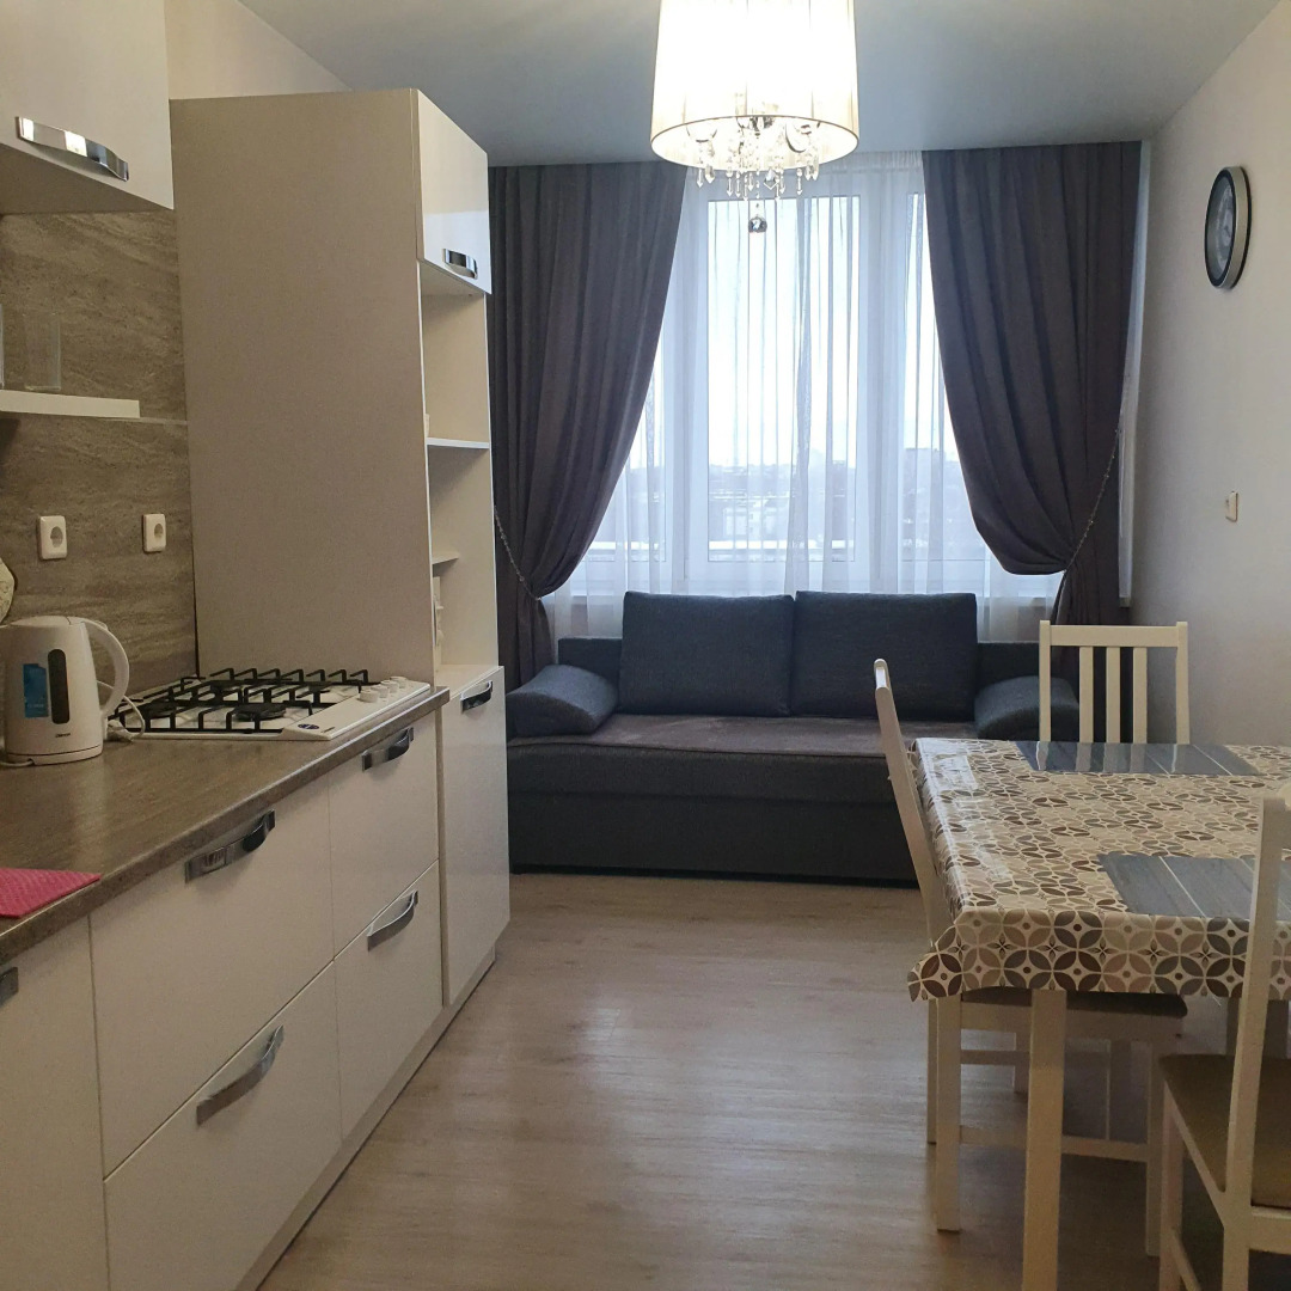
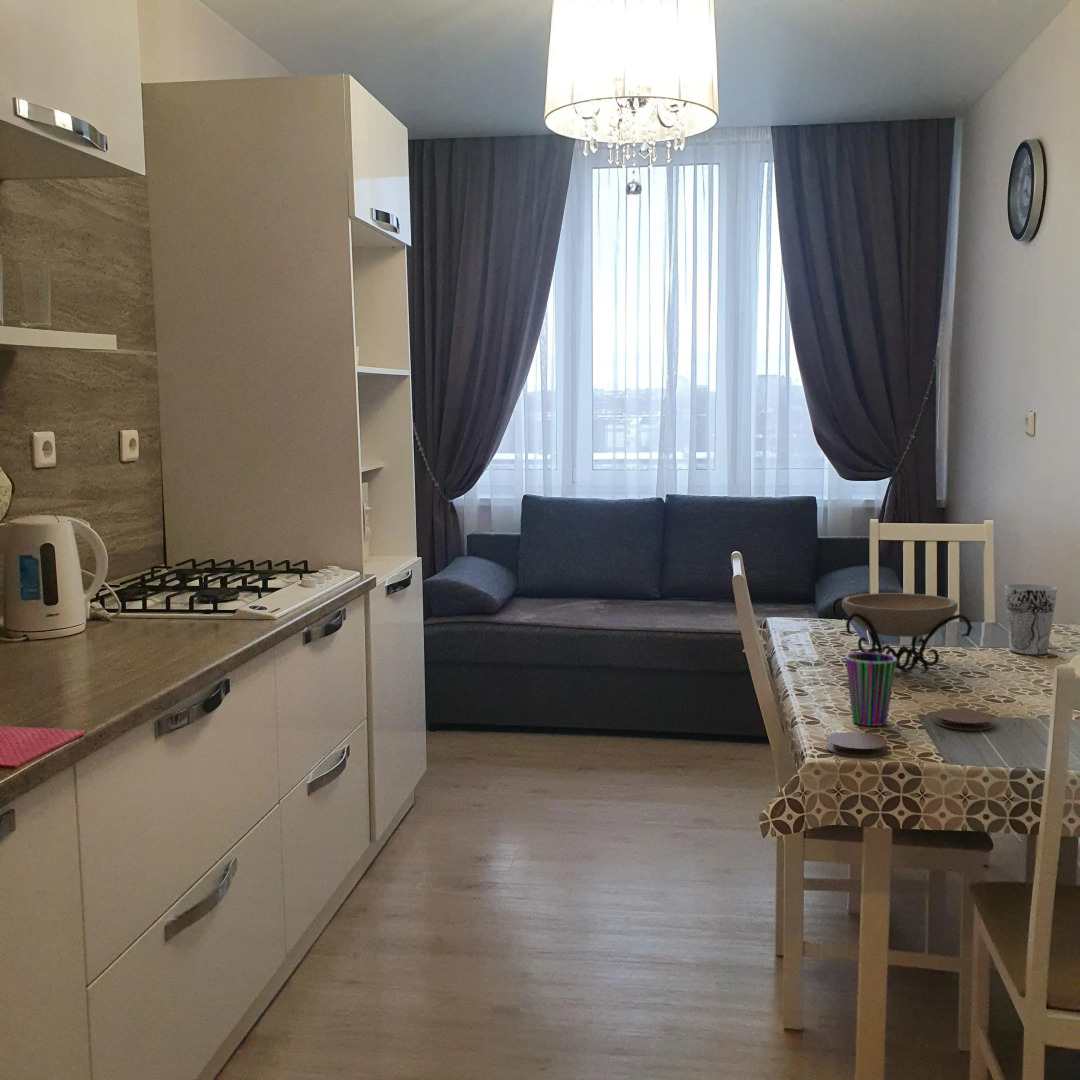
+ decorative bowl [831,592,973,675]
+ cup [1004,583,1058,655]
+ coaster [825,731,888,758]
+ coaster [934,708,994,731]
+ cup [845,652,897,727]
